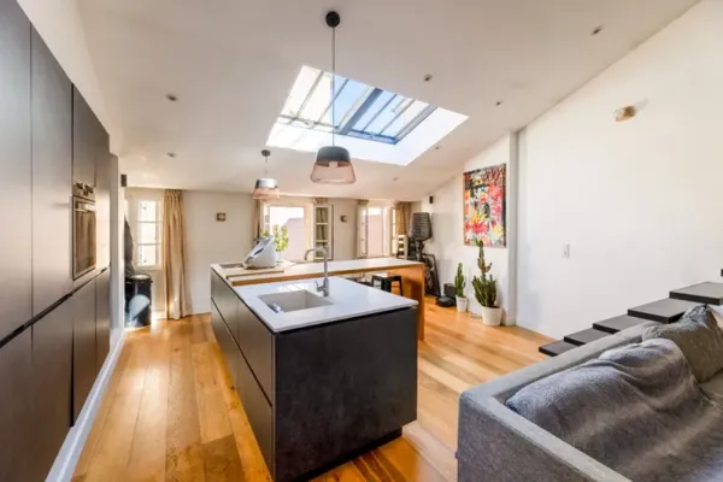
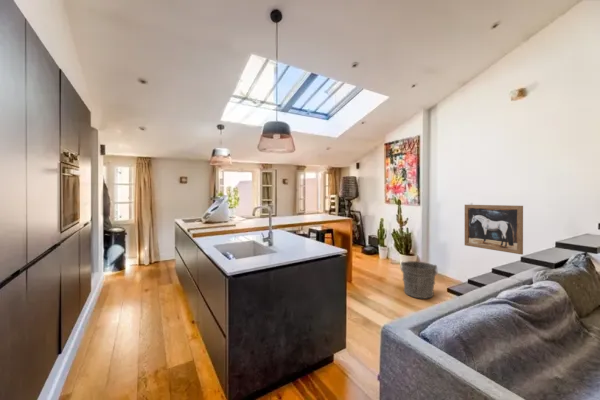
+ wall art [464,204,524,256]
+ bucket [400,260,438,300]
